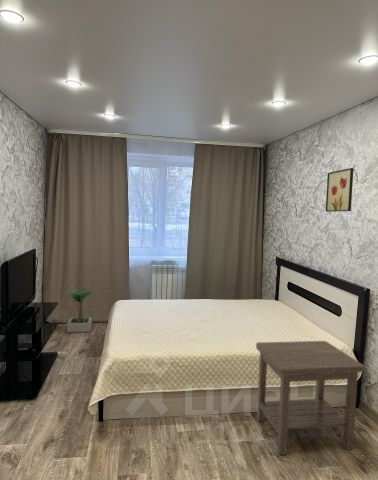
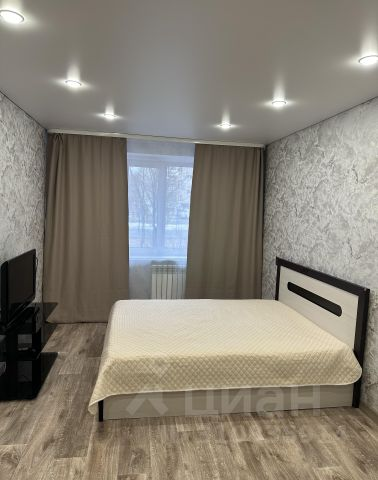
- wall art [325,167,355,213]
- side table [255,340,365,456]
- potted plant [66,286,97,333]
